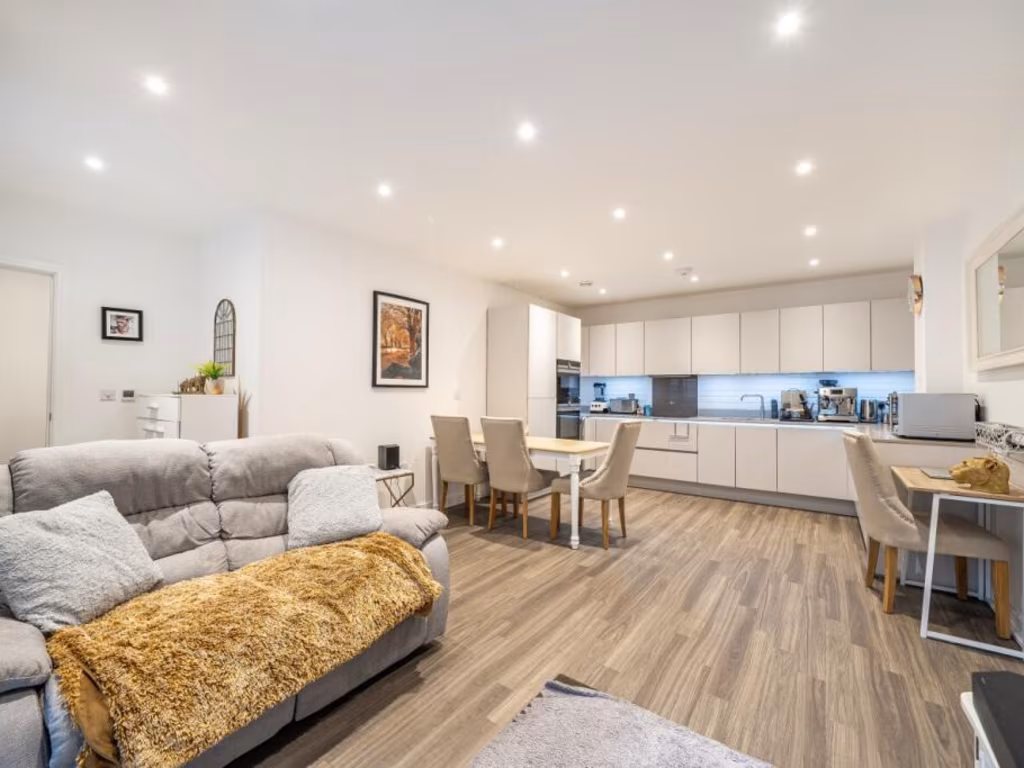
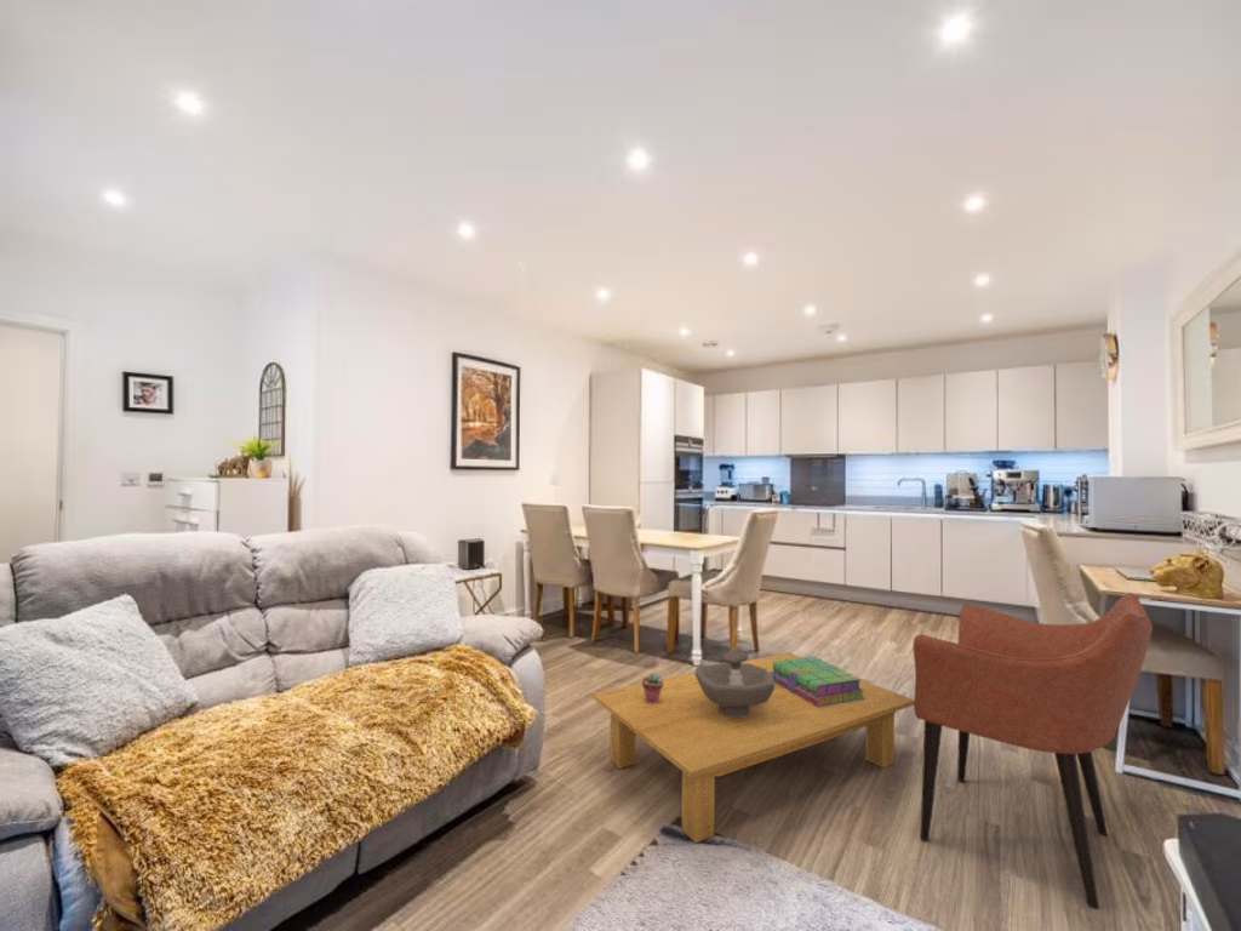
+ decorative bowl [694,645,774,718]
+ coffee table [591,651,915,844]
+ stack of books [771,655,864,707]
+ armchair [913,592,1154,910]
+ potted succulent [641,672,663,703]
